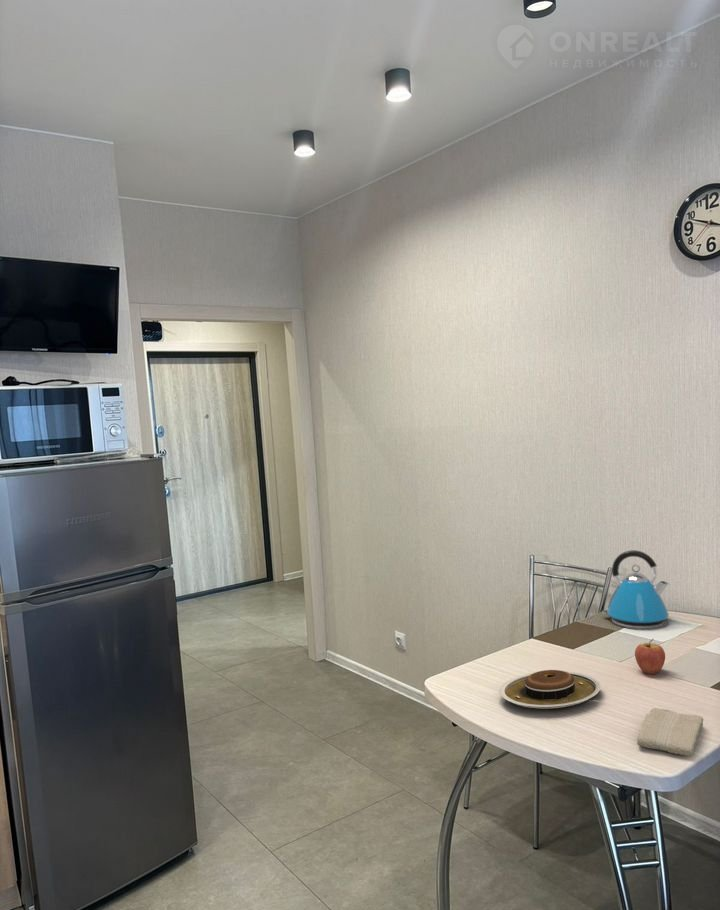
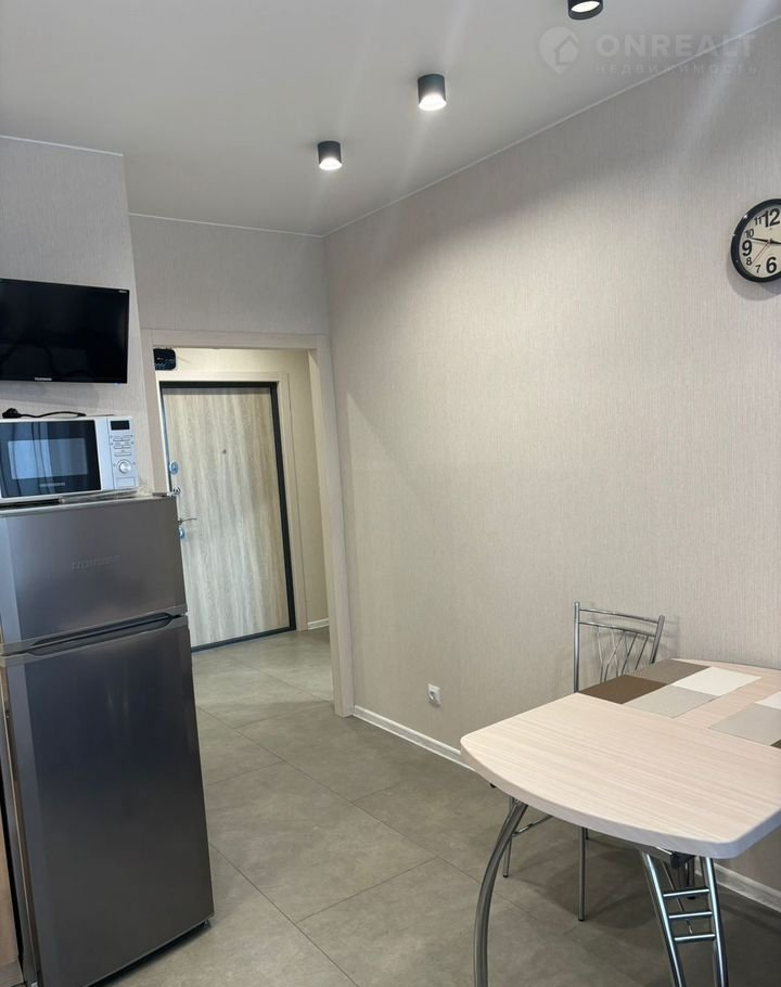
- fruit [634,638,666,675]
- plate [499,669,602,710]
- washcloth [636,707,704,757]
- kettle [601,549,670,630]
